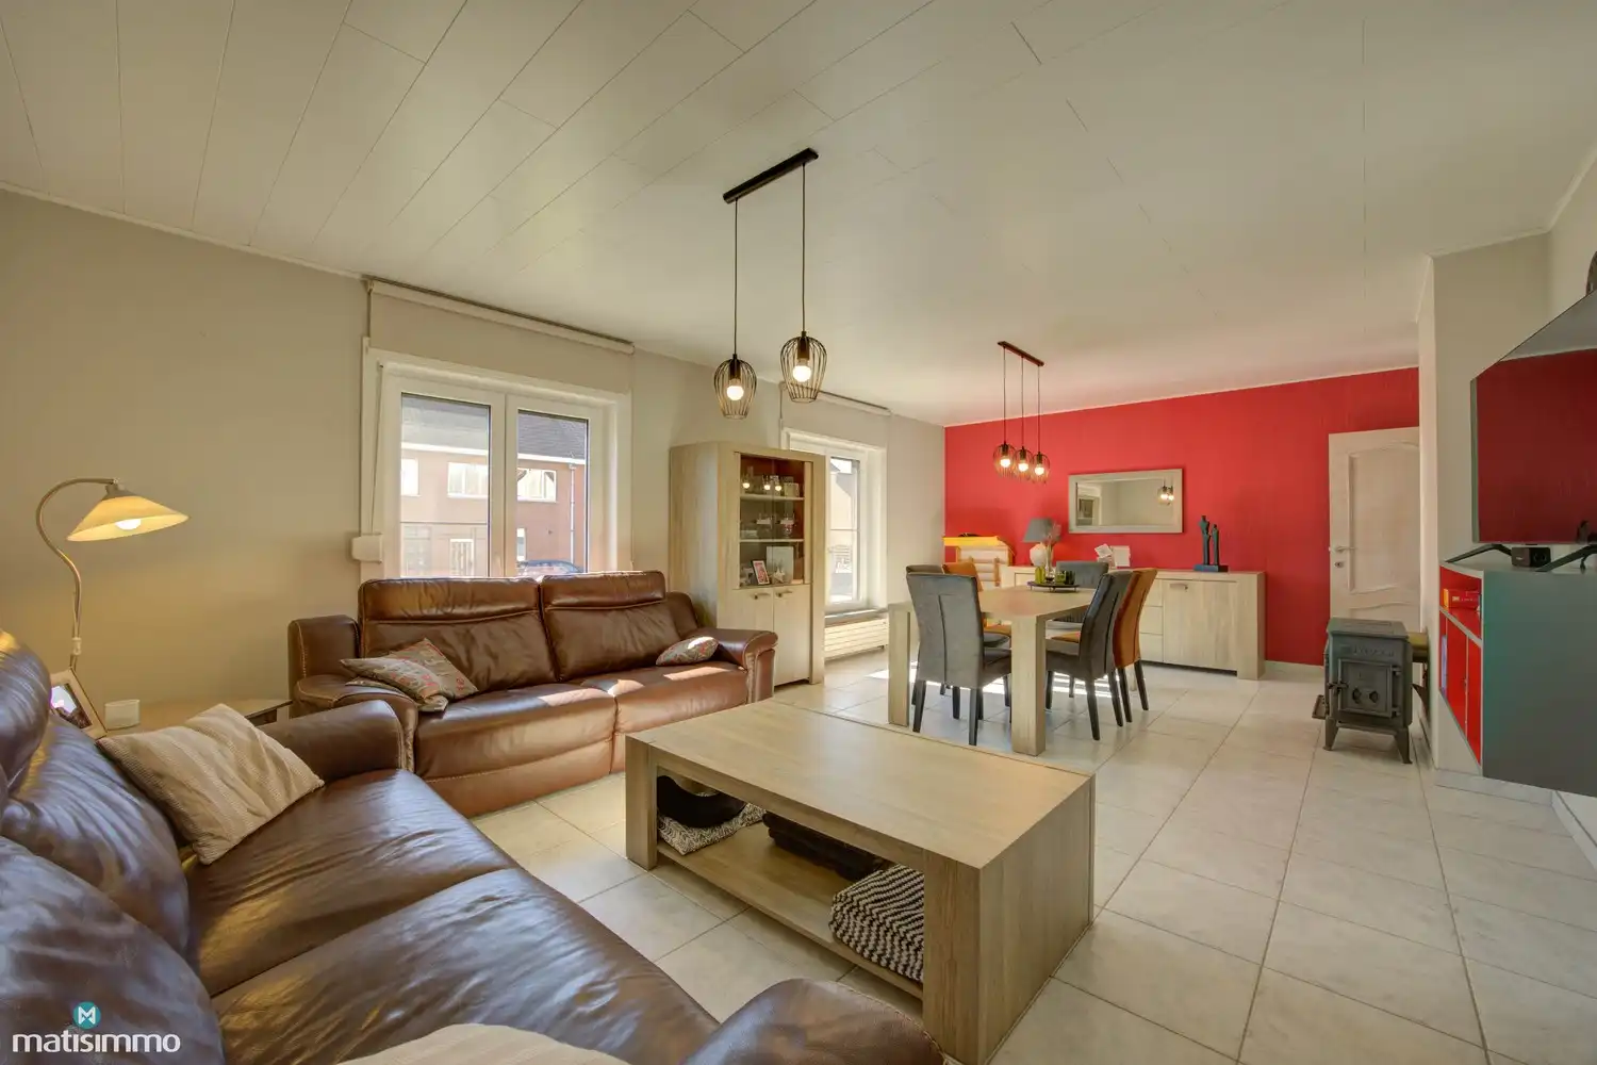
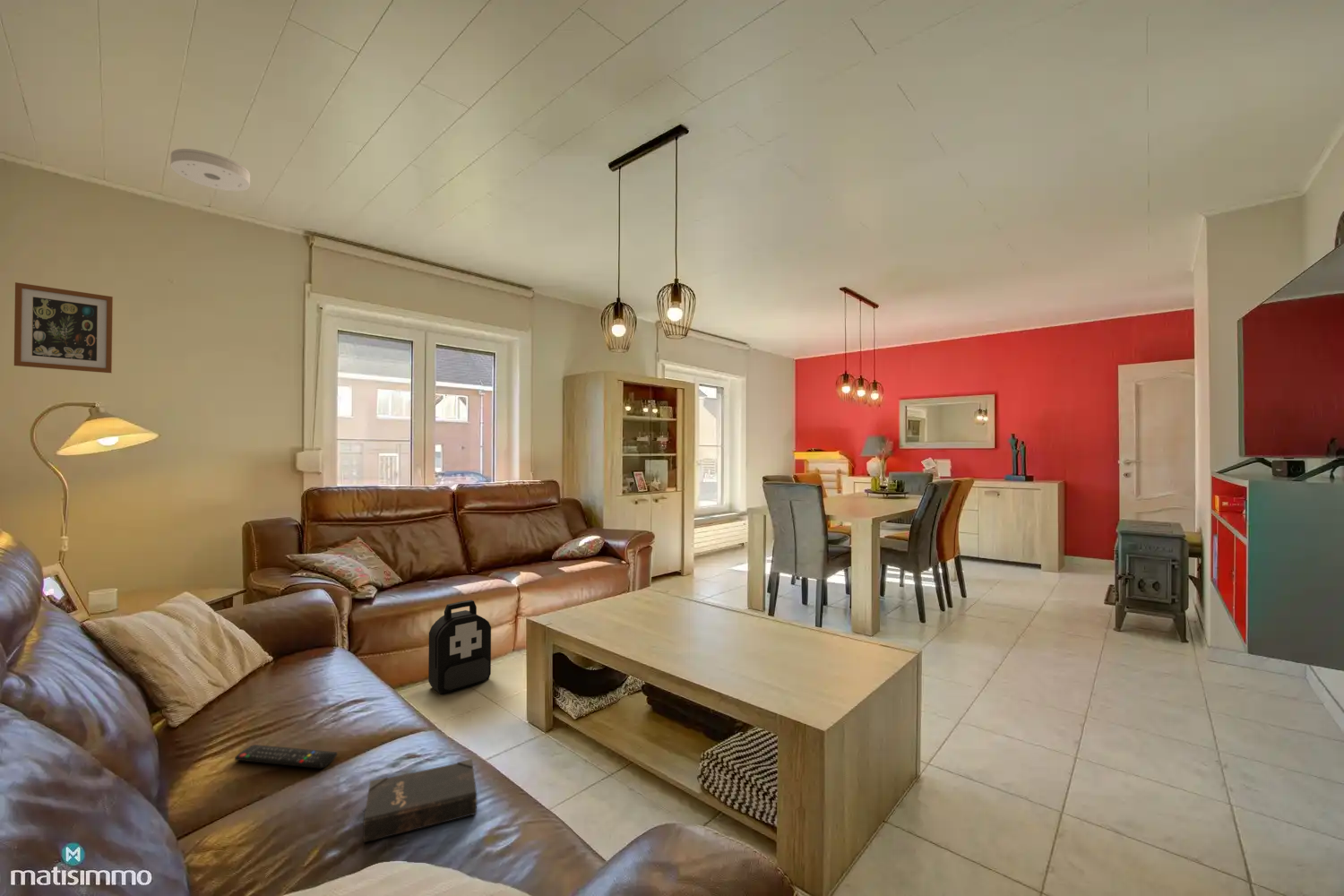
+ remote control [234,744,338,769]
+ backpack [427,599,492,695]
+ smoke detector [169,148,251,192]
+ hardback book [362,758,478,844]
+ wall art [13,281,114,374]
